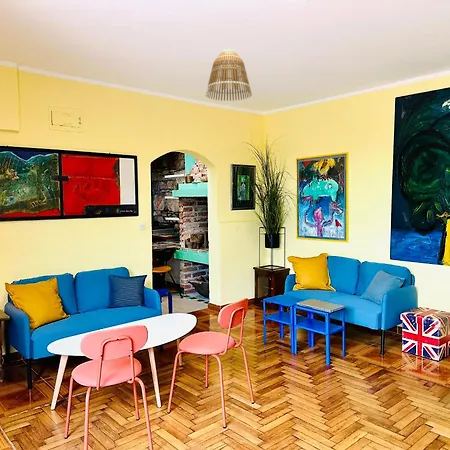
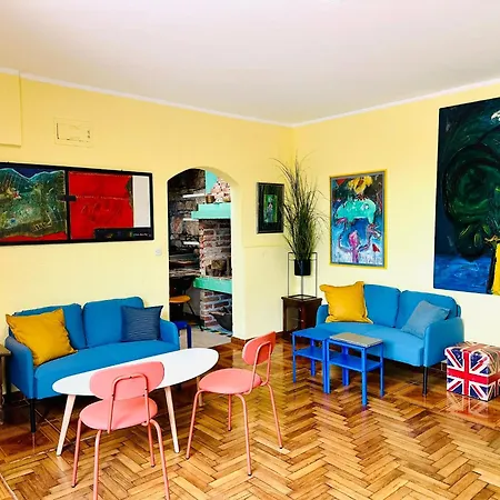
- lamp shade [204,48,253,102]
